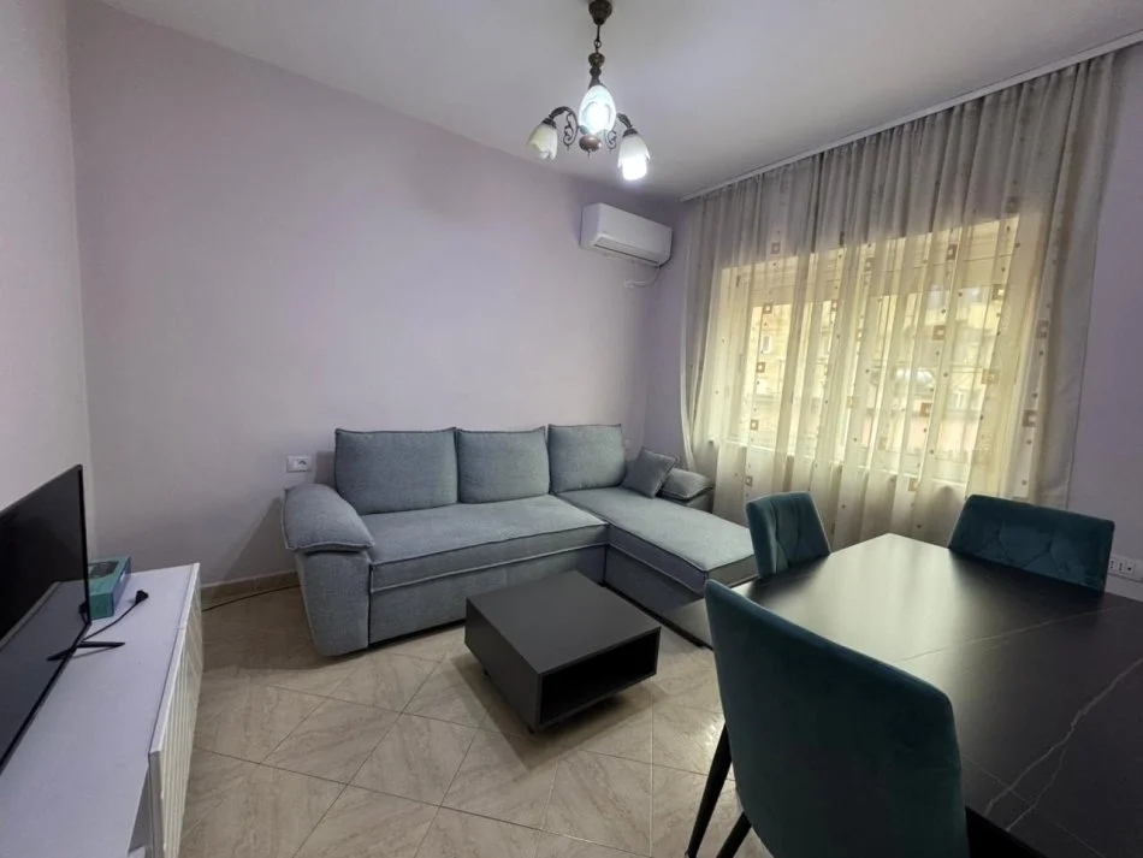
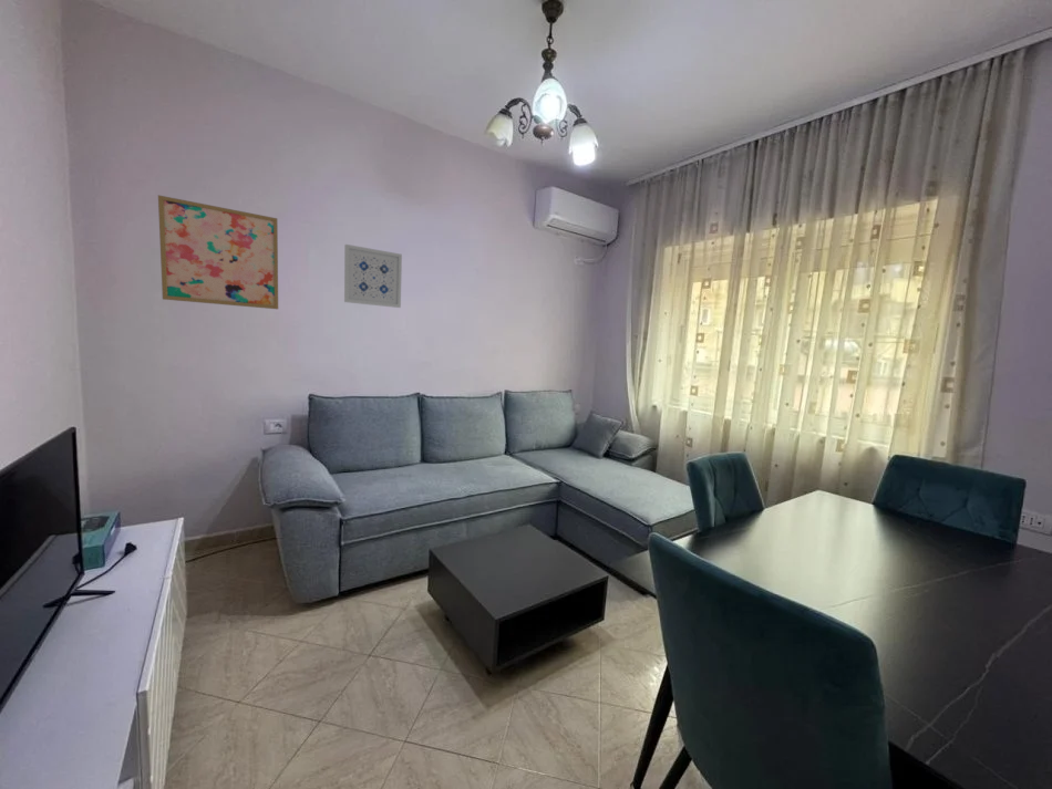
+ wall art [157,194,279,310]
+ wall art [343,243,403,309]
